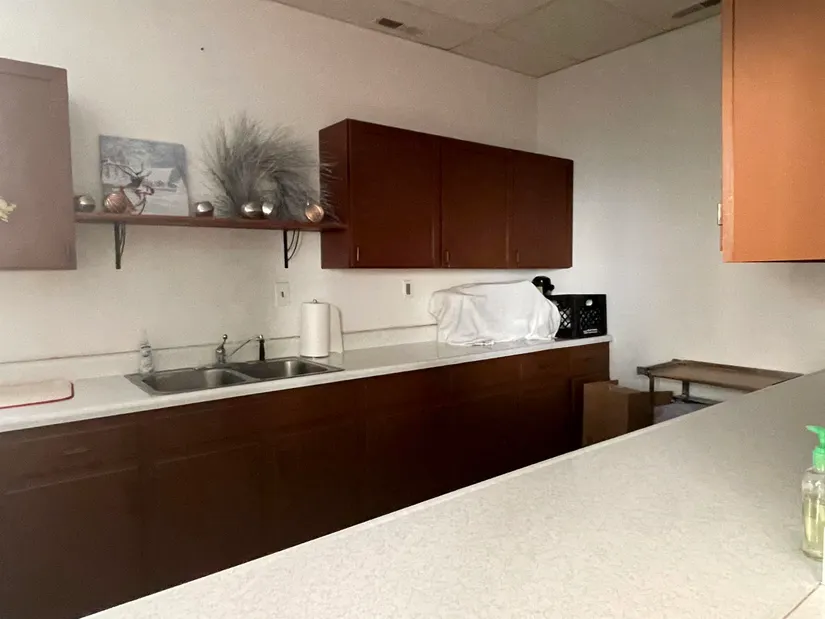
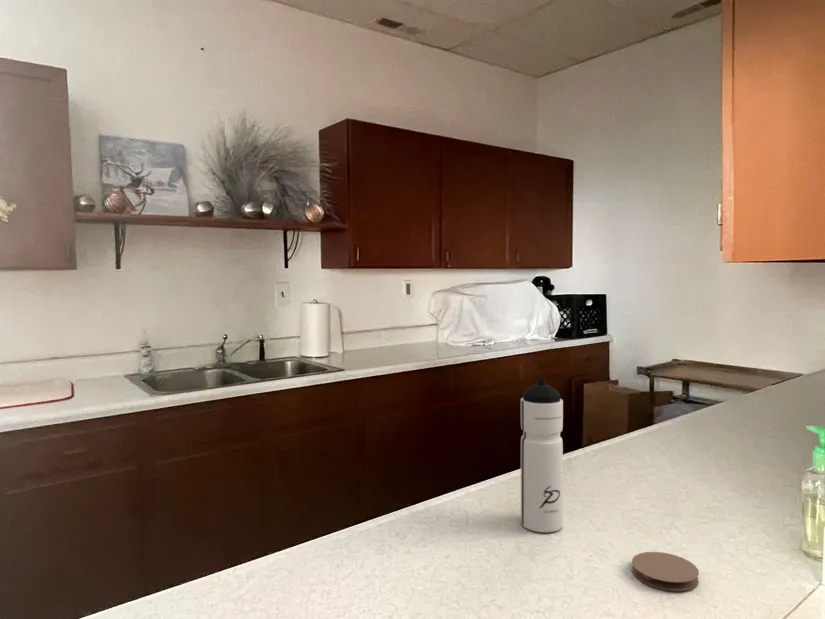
+ coaster [631,551,700,592]
+ water bottle [520,378,564,533]
